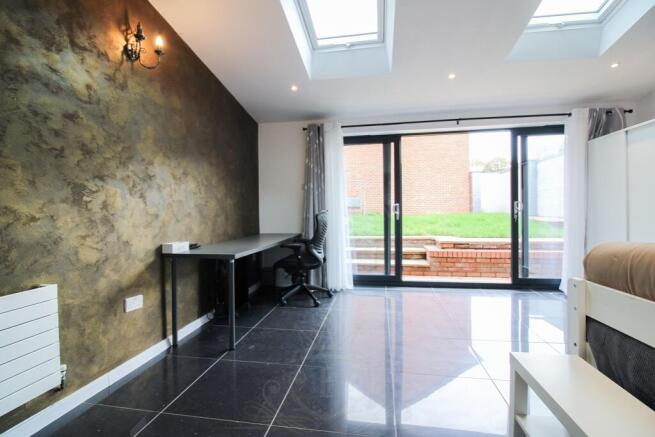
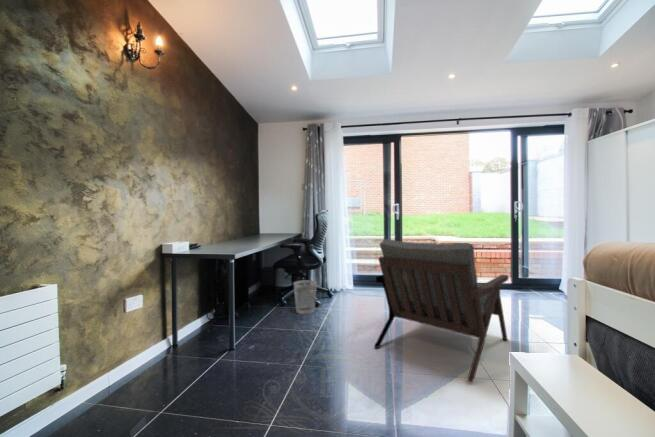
+ armchair [373,238,509,382]
+ wastebasket [293,279,318,315]
